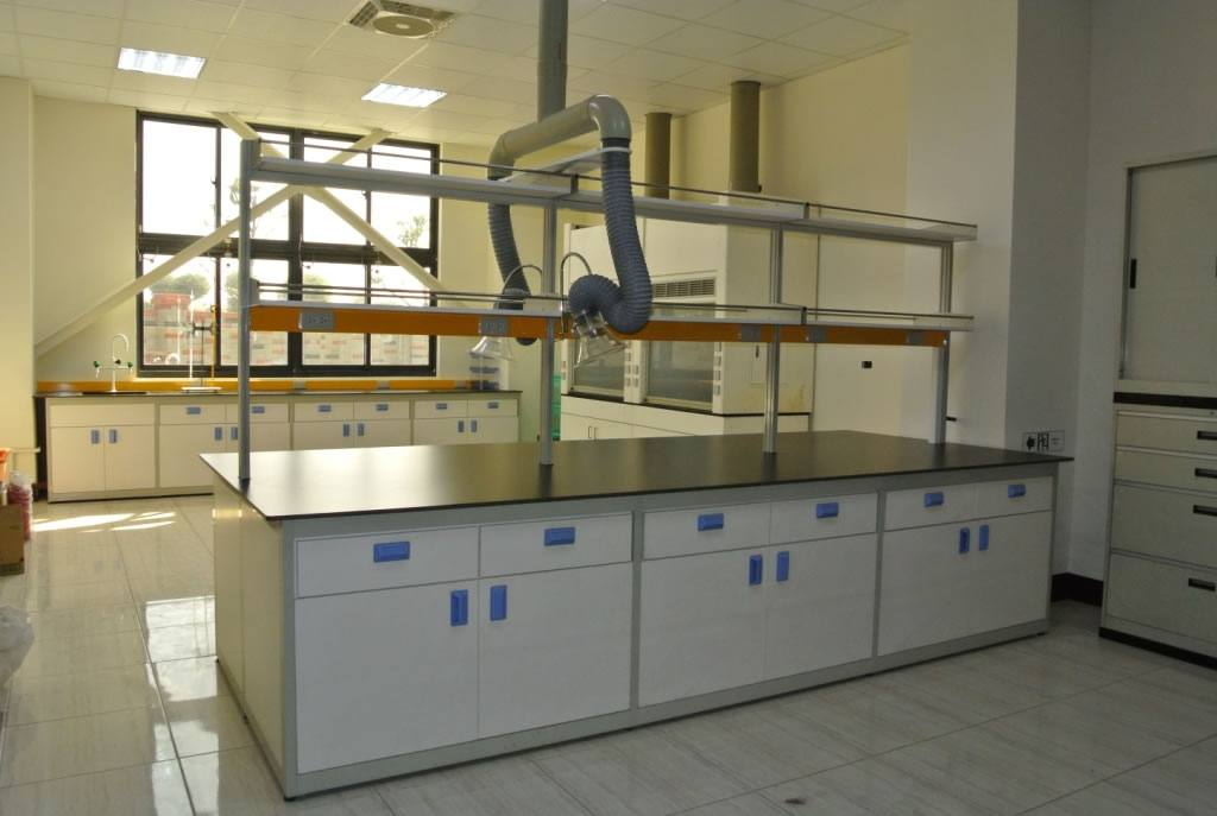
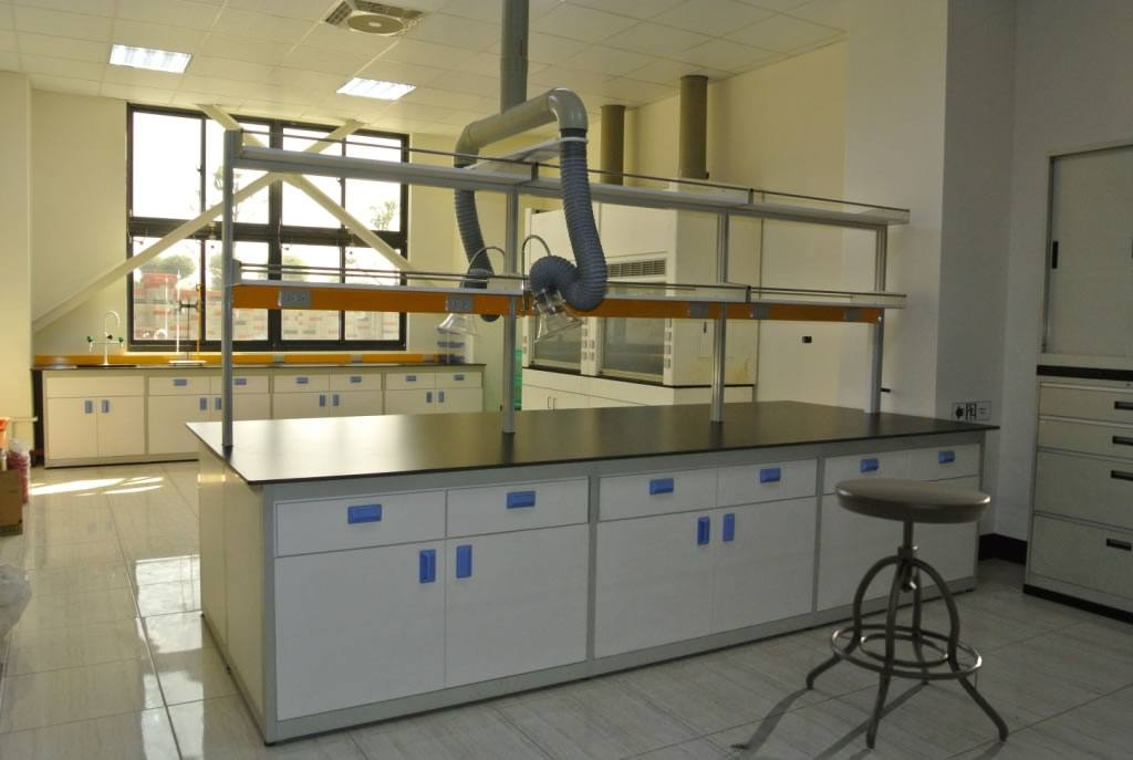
+ stool [804,477,1010,749]
